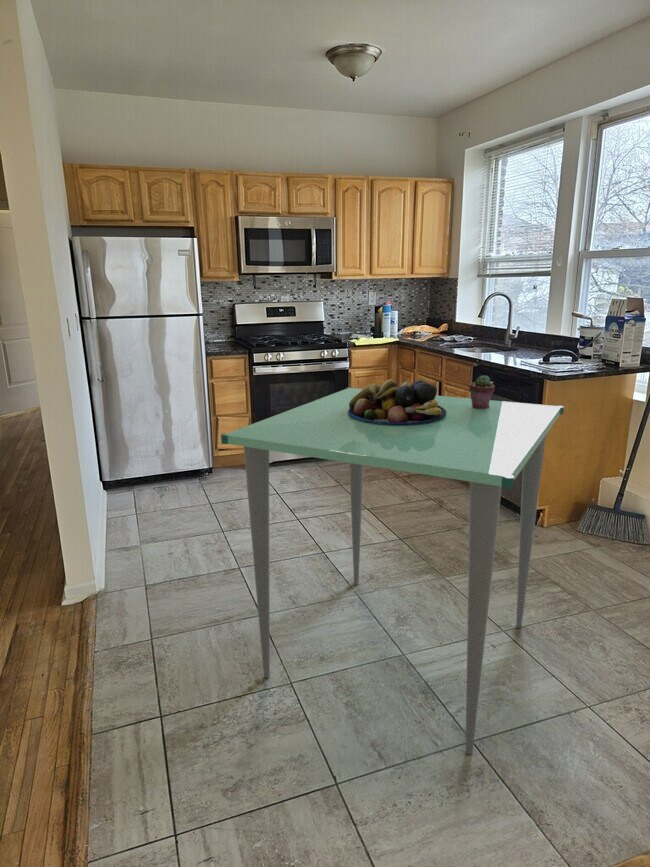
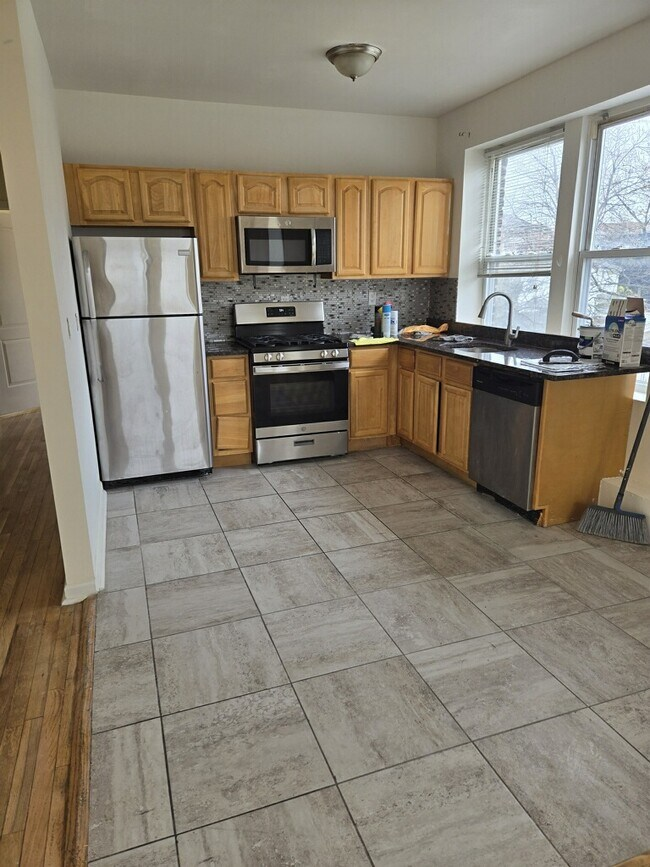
- potted succulent [468,374,496,409]
- dining table [220,386,565,756]
- fruit bowl [348,378,447,425]
